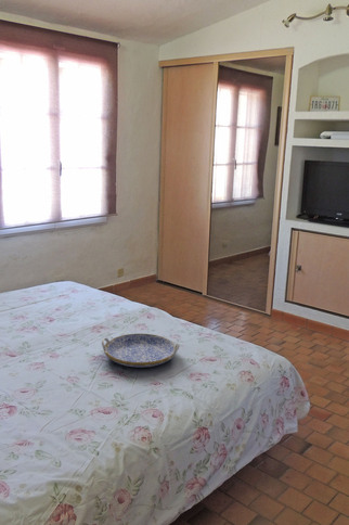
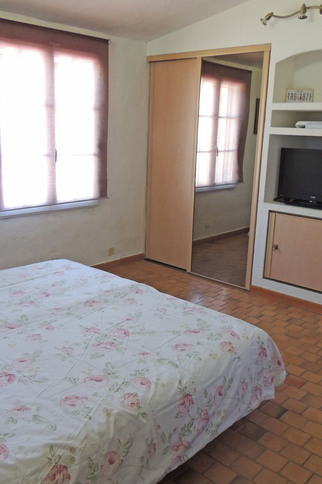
- serving tray [101,333,181,369]
